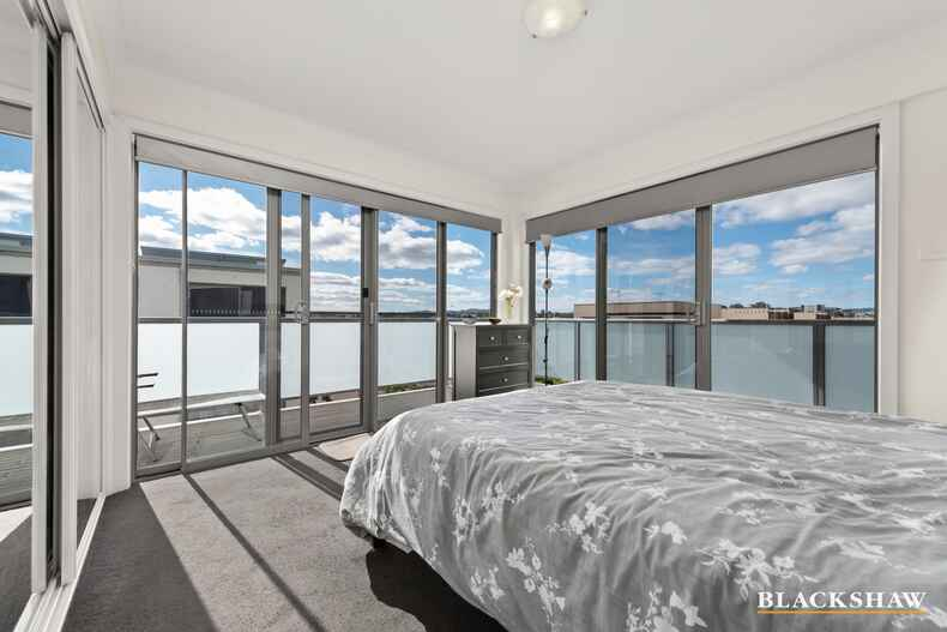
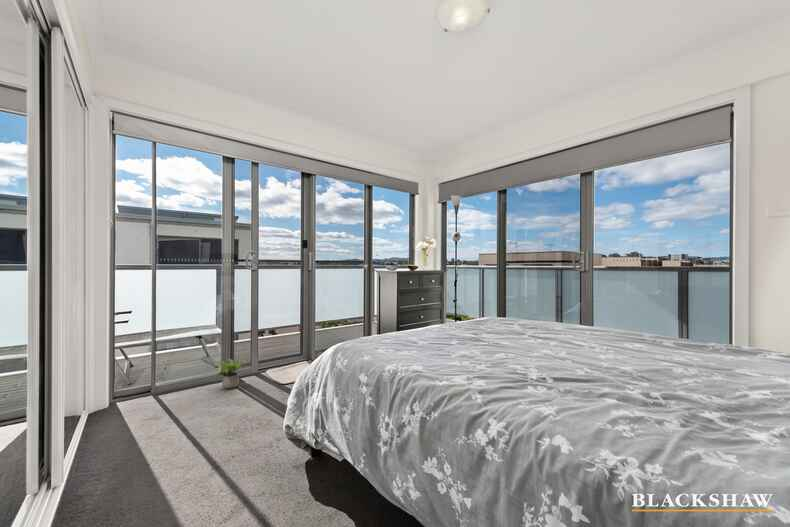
+ potted plant [214,357,245,390]
